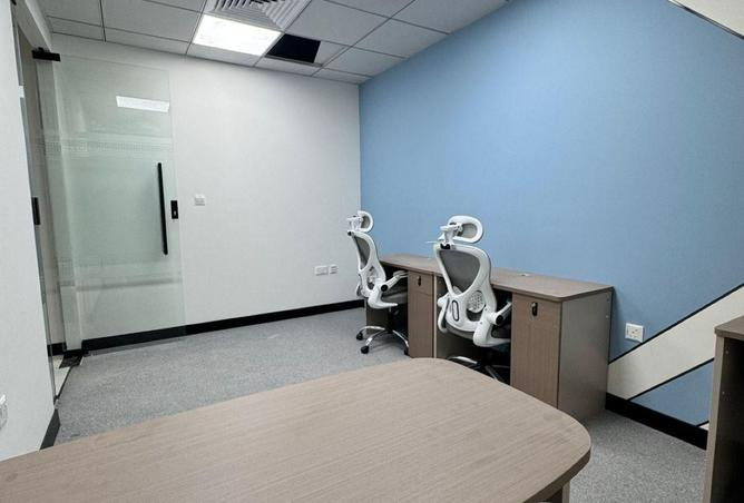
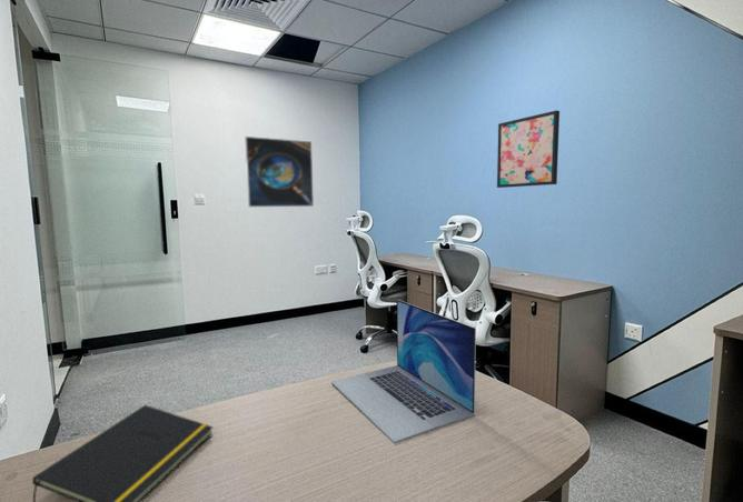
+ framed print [244,135,315,209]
+ laptop [330,299,477,444]
+ wall art [496,109,561,189]
+ notepad [31,404,215,502]
